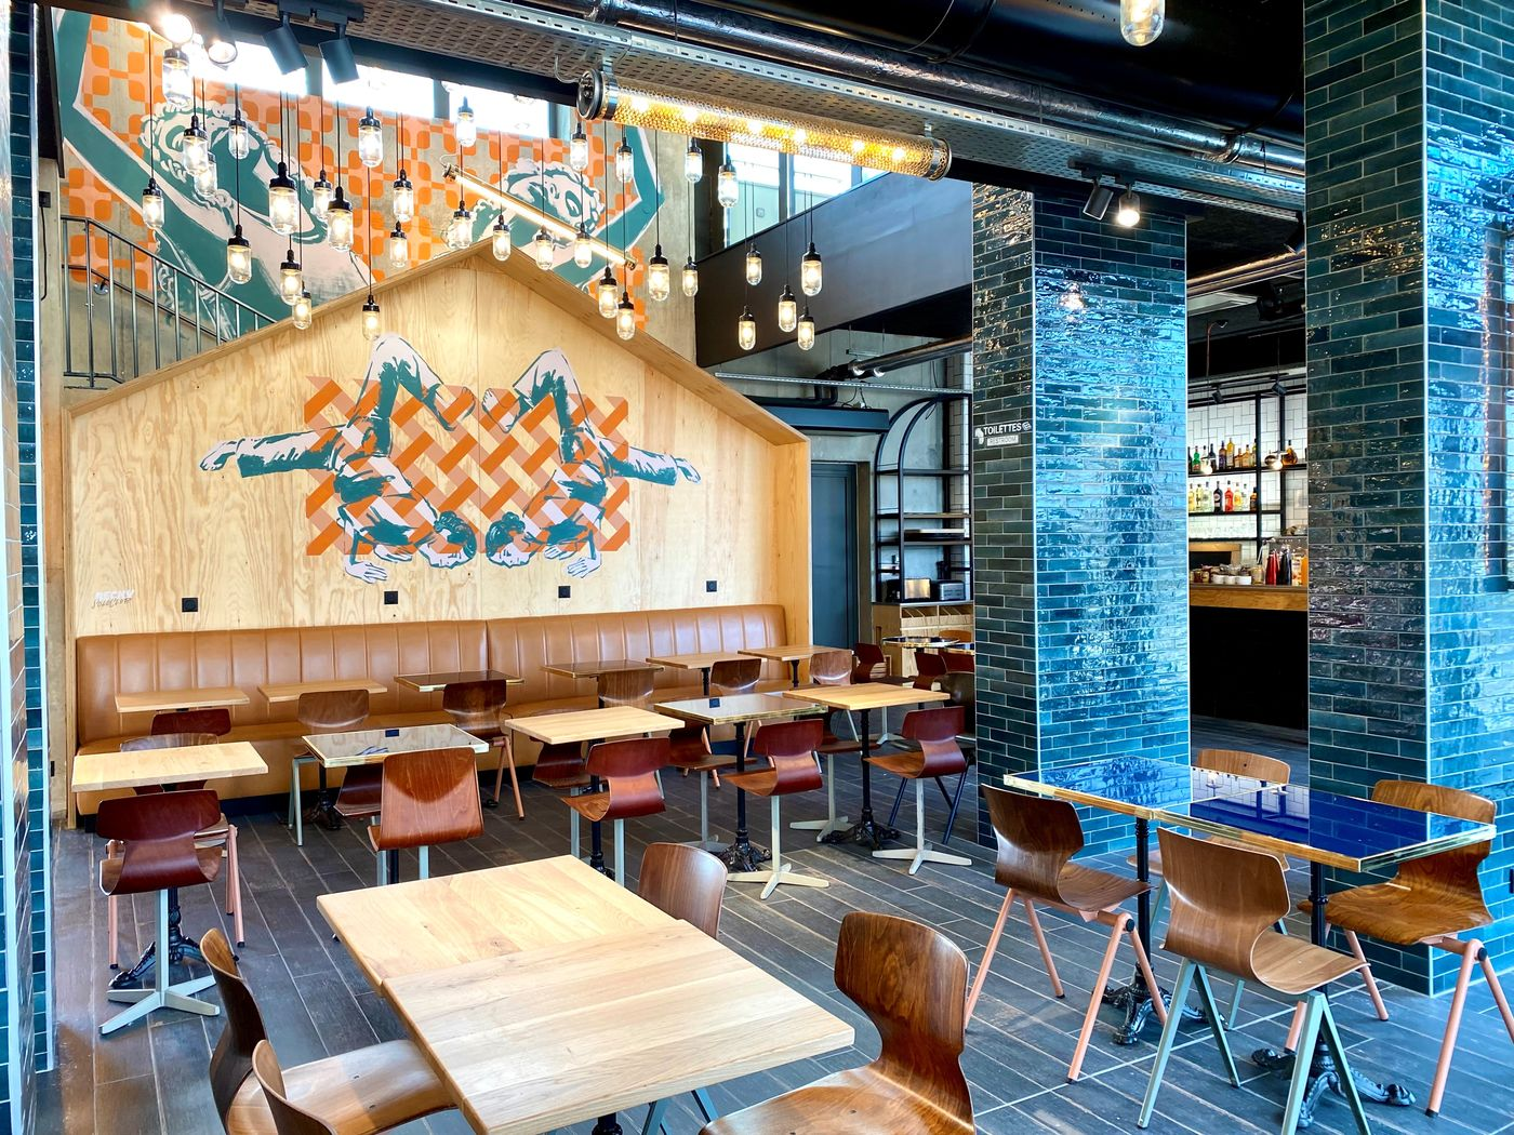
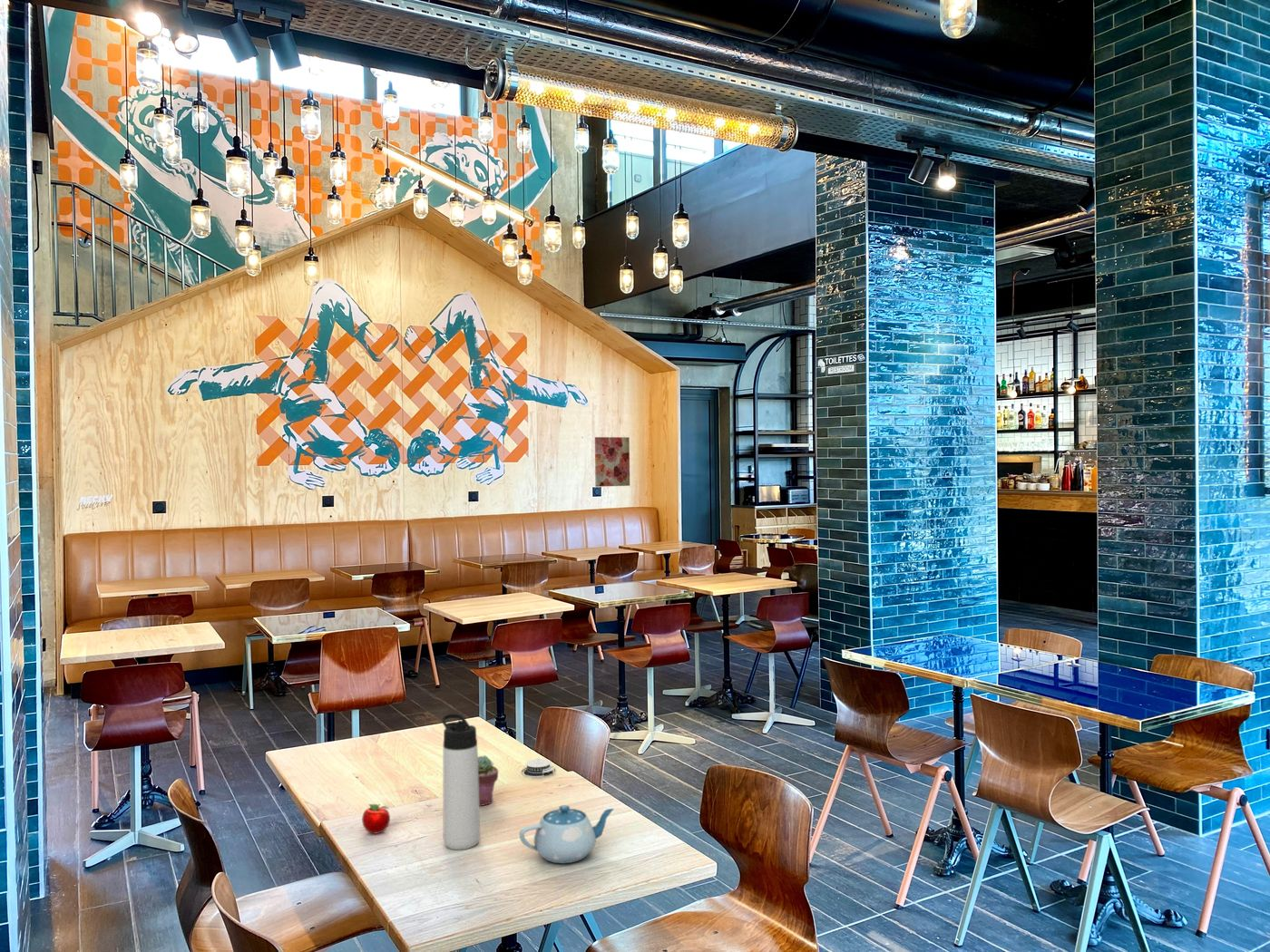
+ apple [361,803,391,835]
+ architectural model [521,757,557,778]
+ chinaware [518,804,615,864]
+ thermos bottle [442,713,481,850]
+ potted succulent [478,754,499,807]
+ wall art [594,436,630,488]
